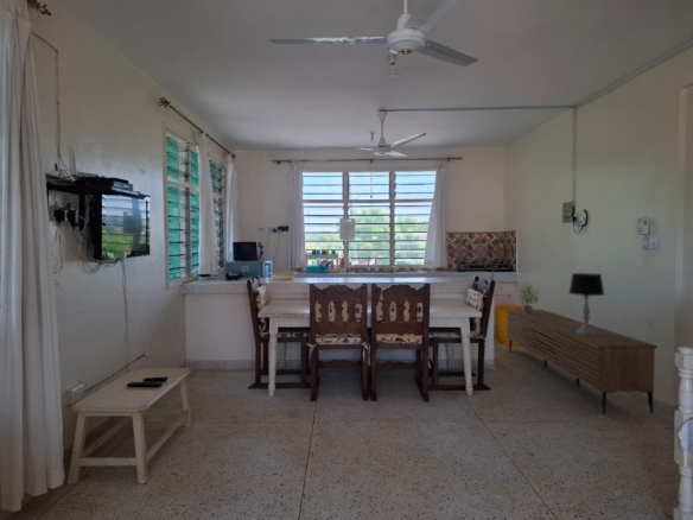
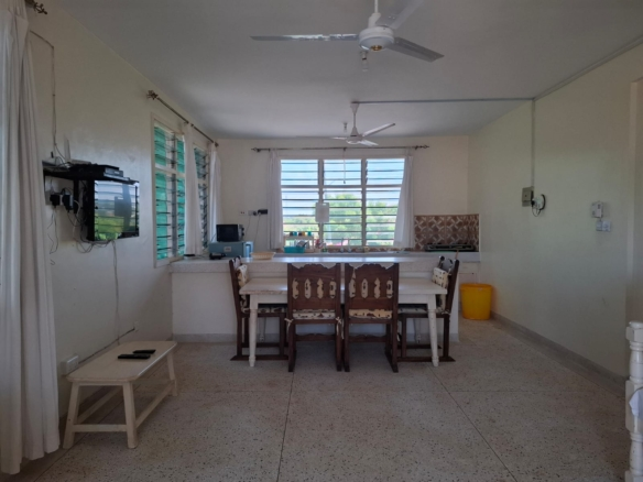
- sideboard [504,309,659,414]
- potted plant [514,283,545,313]
- table lamp [567,272,605,335]
